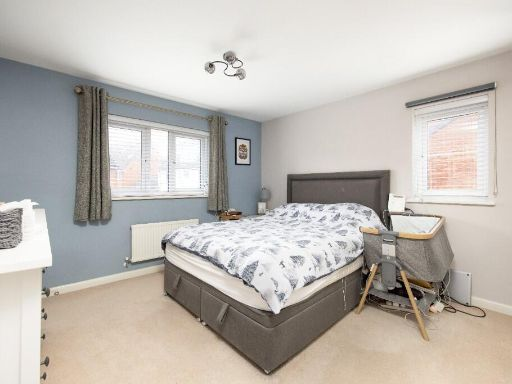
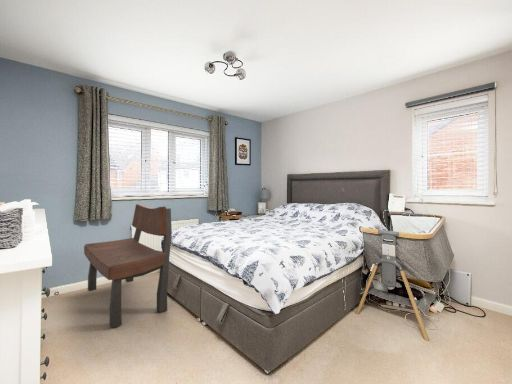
+ bench [83,203,173,329]
